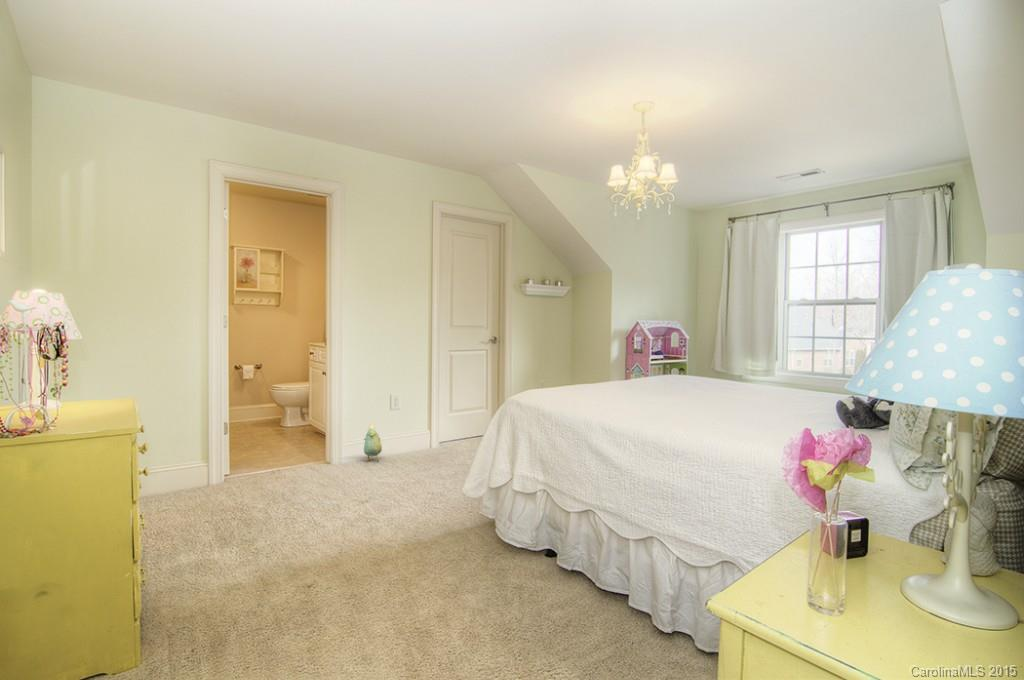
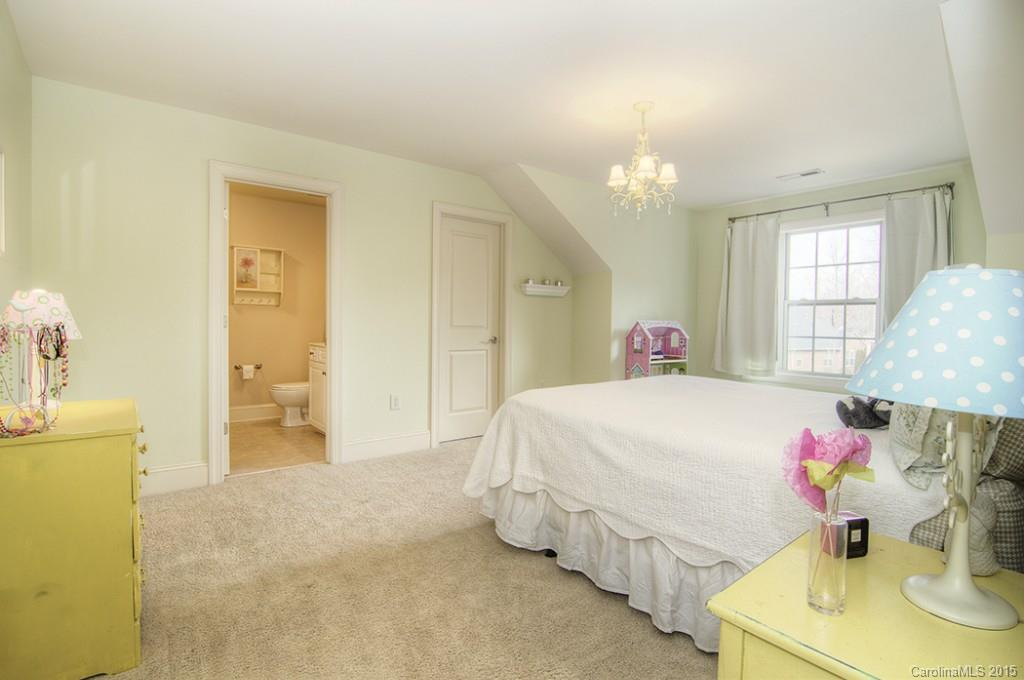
- plush toy [362,421,383,462]
